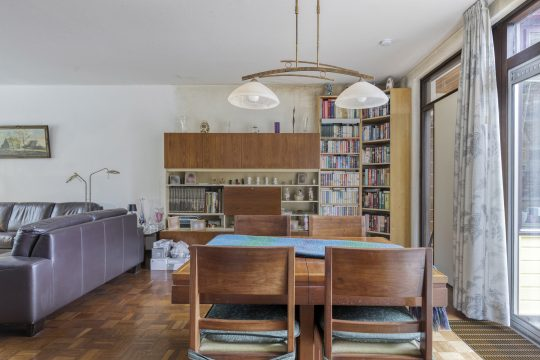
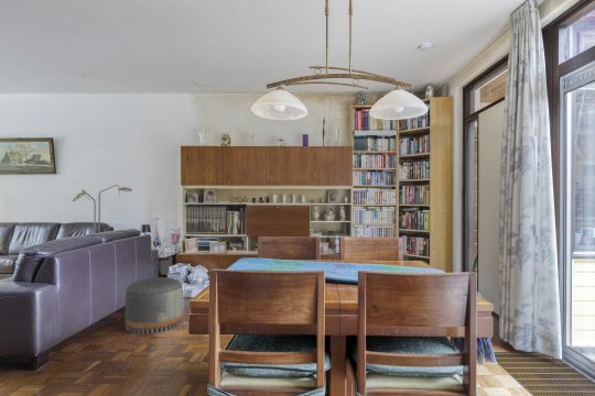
+ pouf [125,276,184,334]
